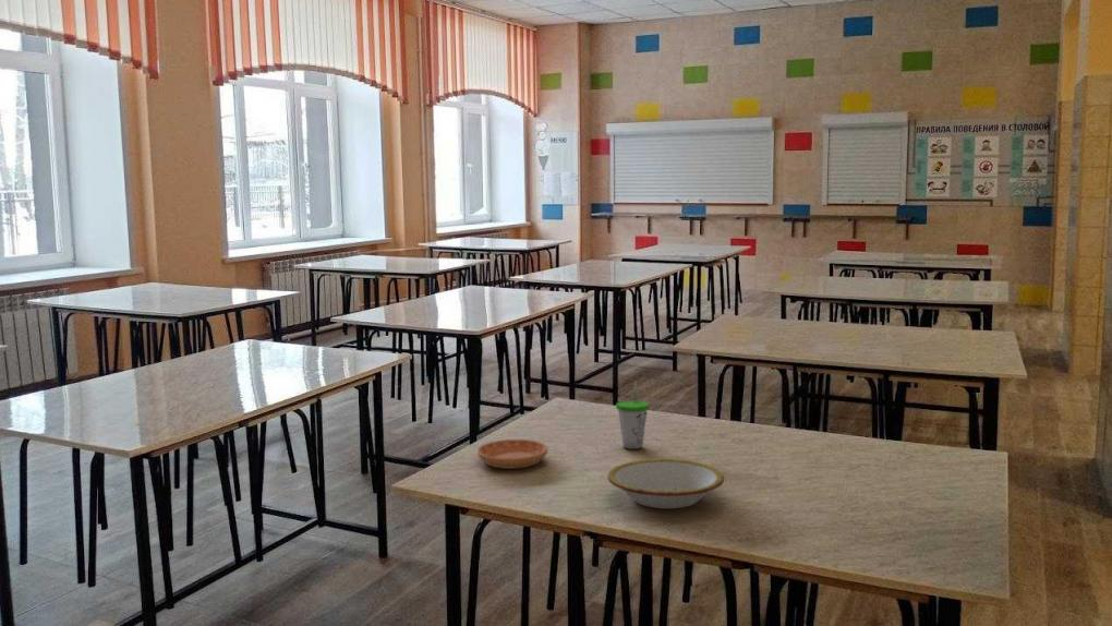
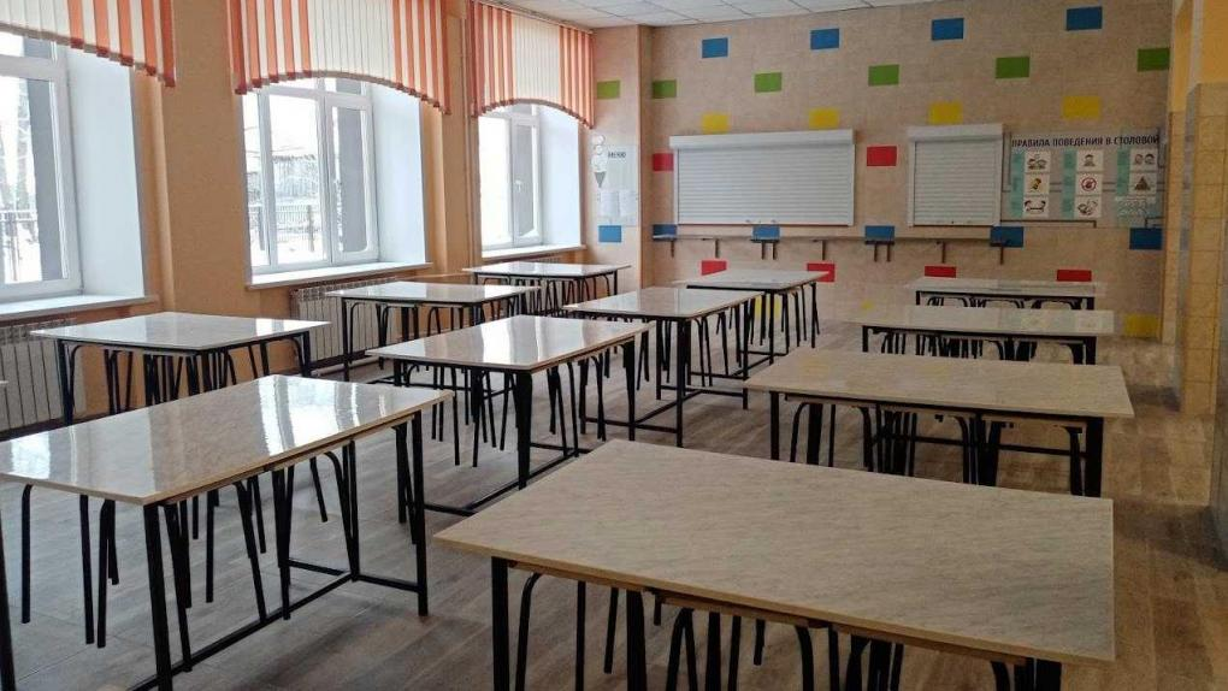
- cup [615,381,650,450]
- saucer [476,438,549,470]
- bowl [607,458,725,510]
